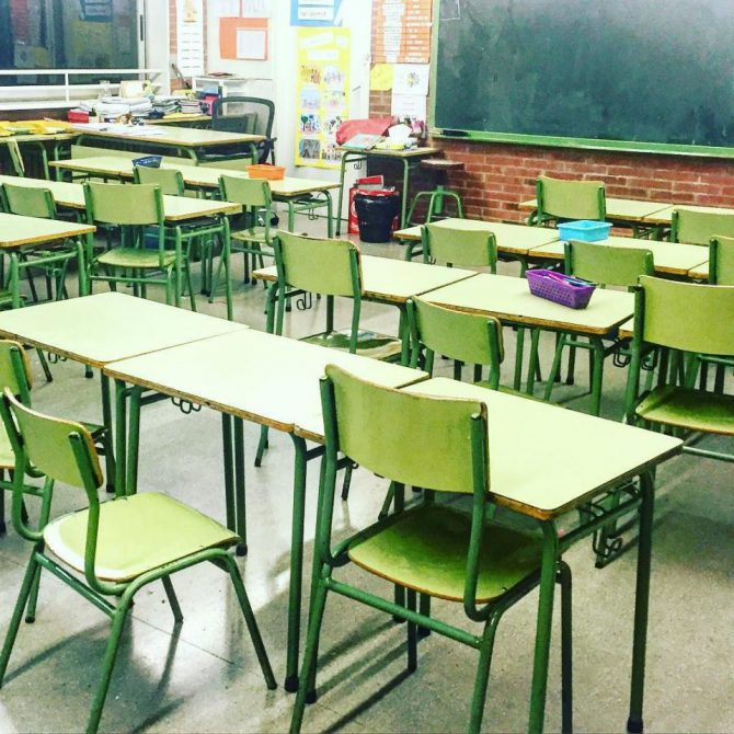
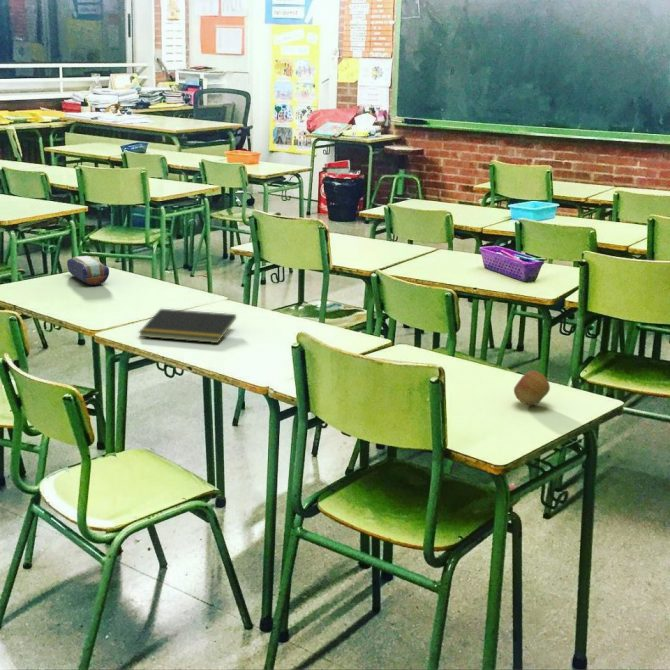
+ pencil case [66,255,110,286]
+ notepad [138,308,237,344]
+ fruit [513,369,551,406]
